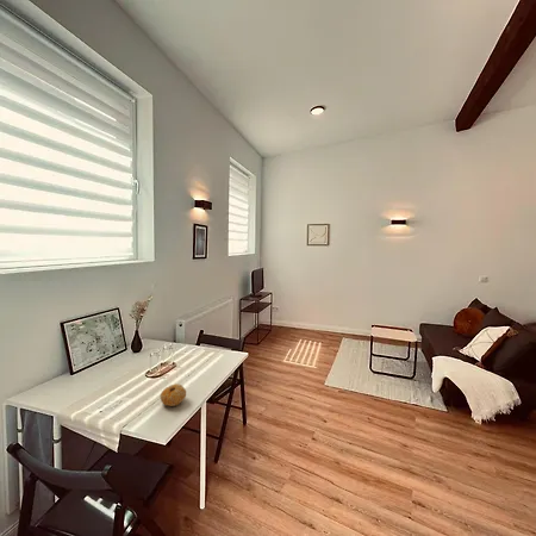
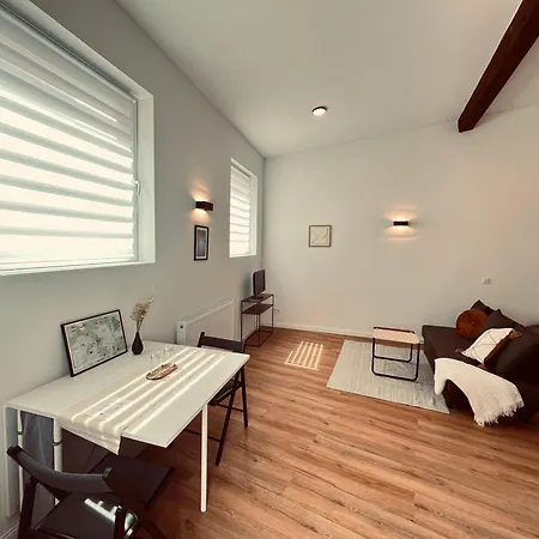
- fruit [160,382,187,407]
